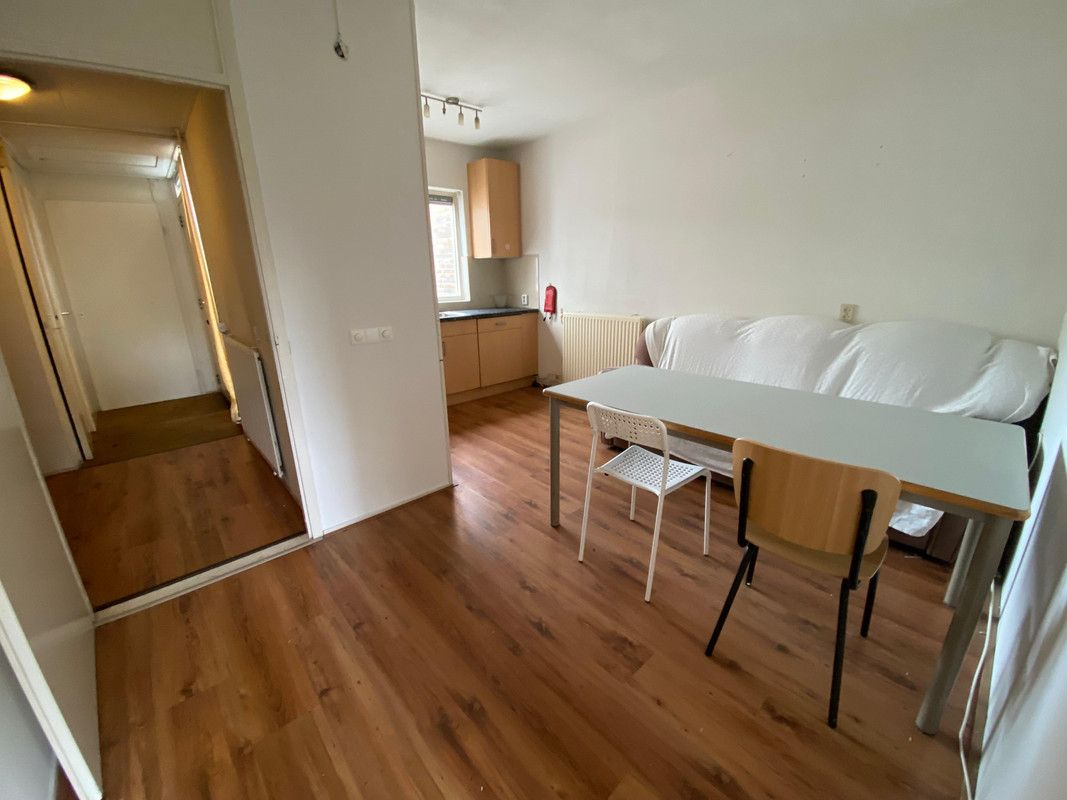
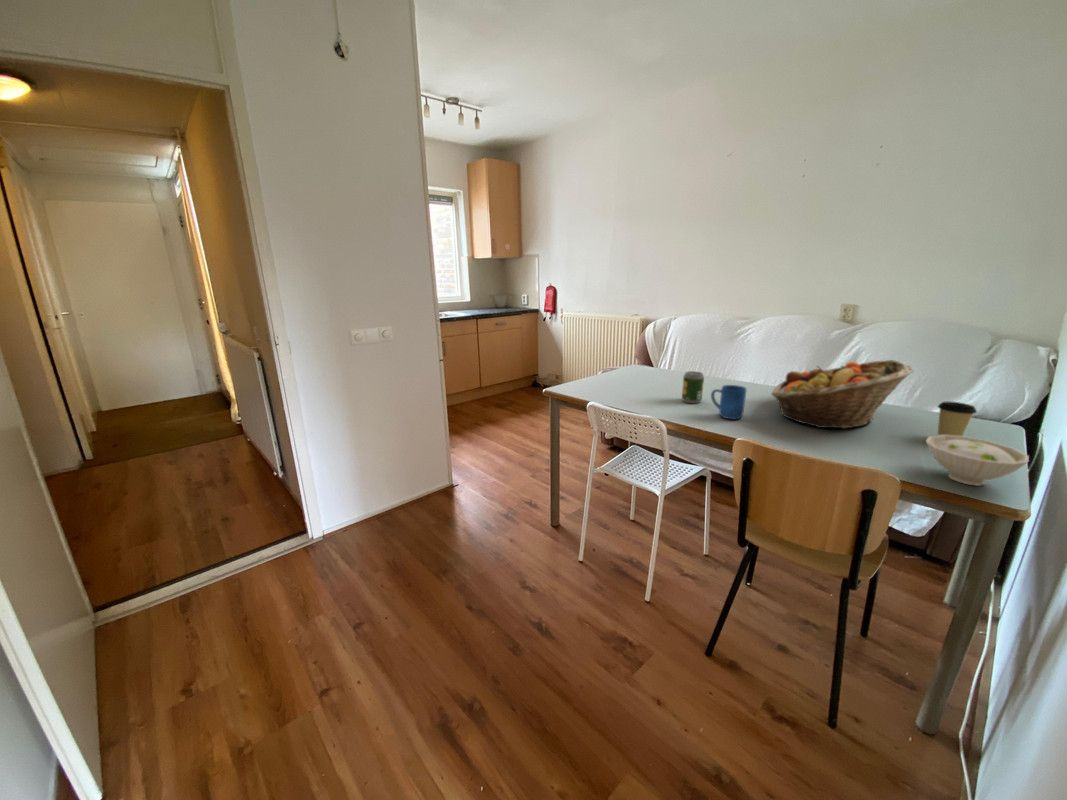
+ fruit basket [770,359,915,429]
+ bowl [925,434,1030,487]
+ soda can [681,370,705,404]
+ mug [710,384,748,421]
+ coffee cup [936,400,978,436]
